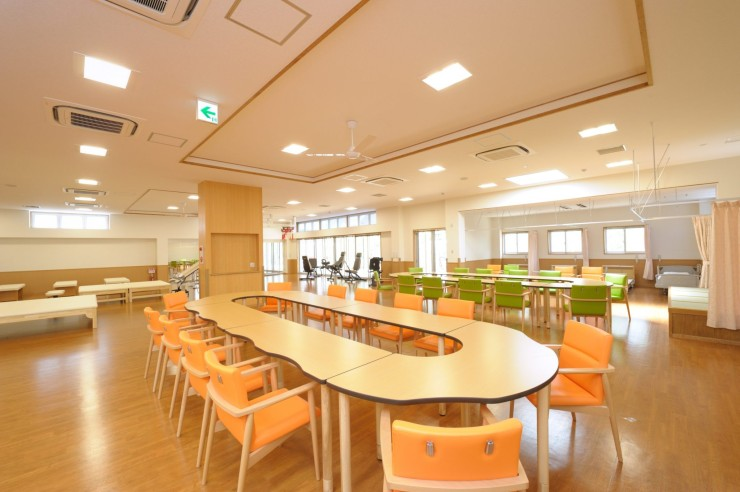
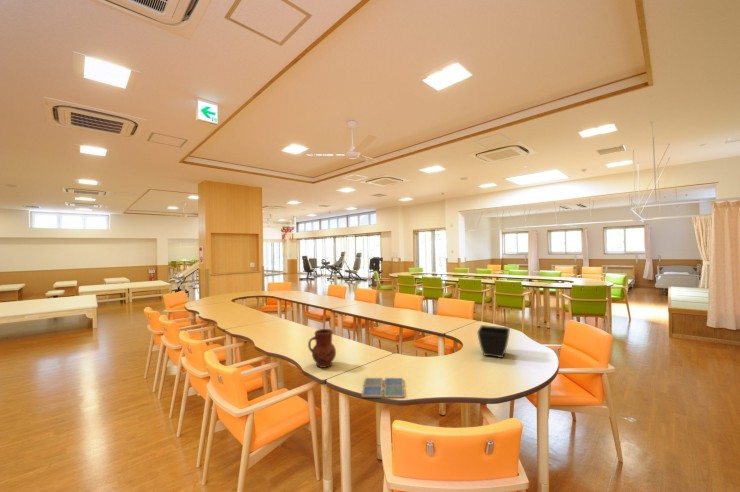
+ flower pot [476,324,511,359]
+ drink coaster [361,377,405,399]
+ pitcher [307,328,337,369]
